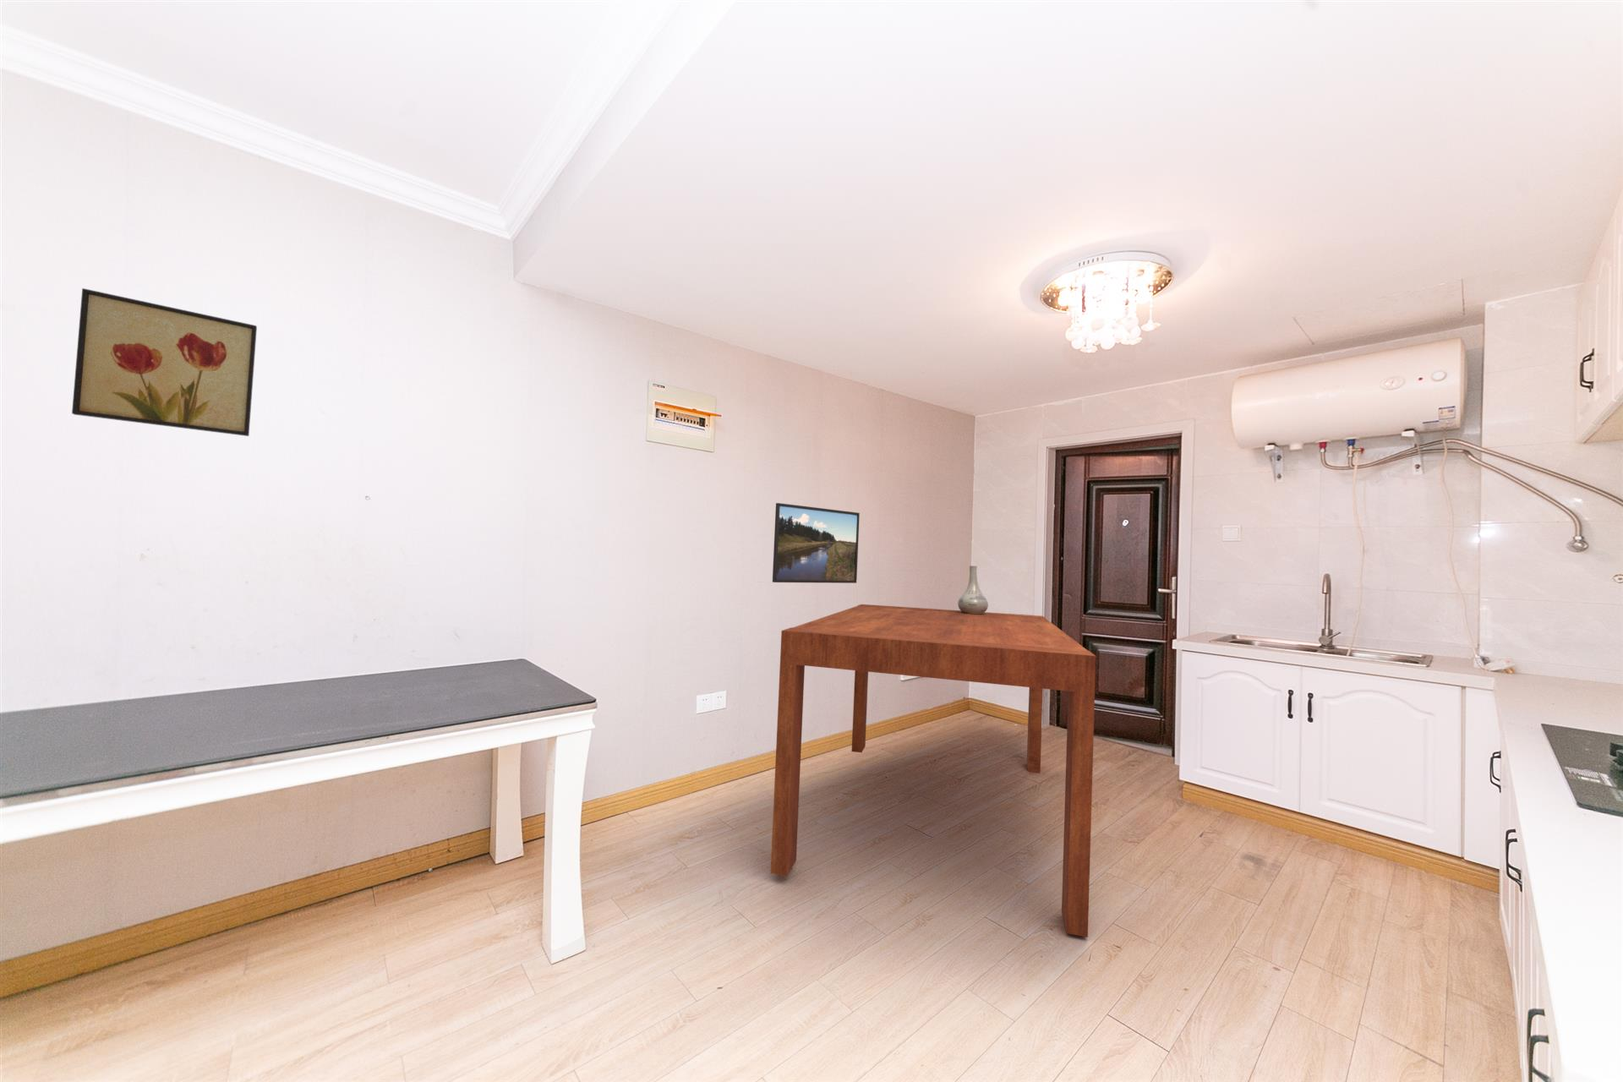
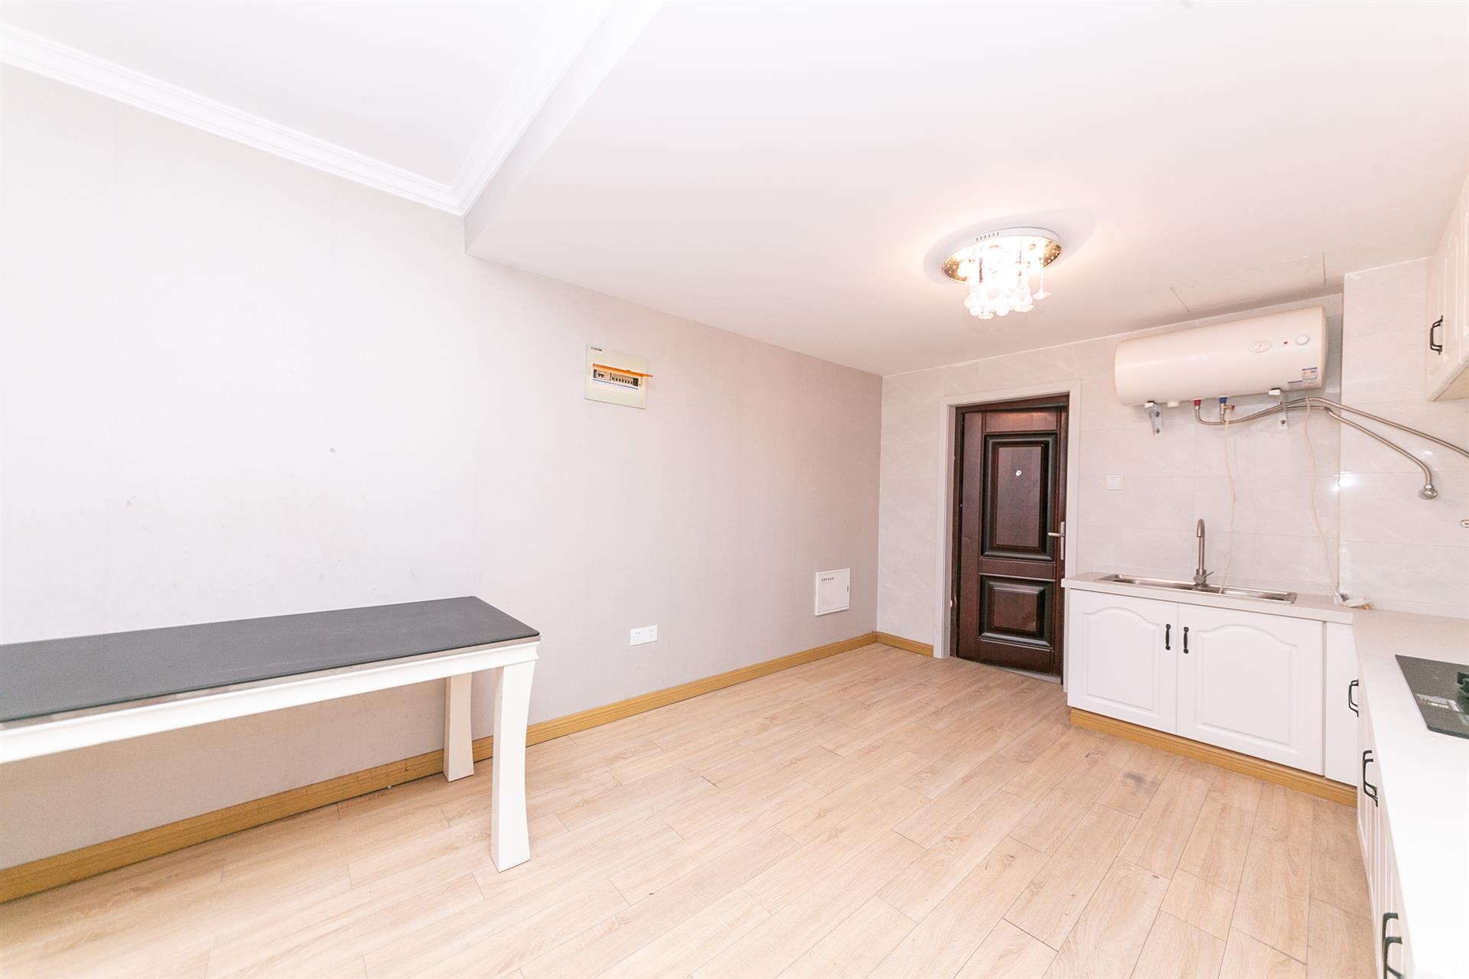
- vase [956,565,989,615]
- wall art [71,287,258,437]
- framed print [772,502,861,584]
- dining table [770,604,1096,938]
